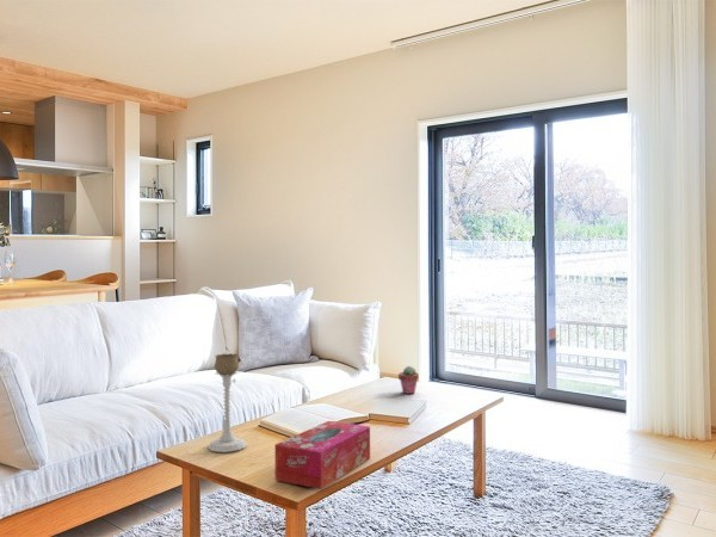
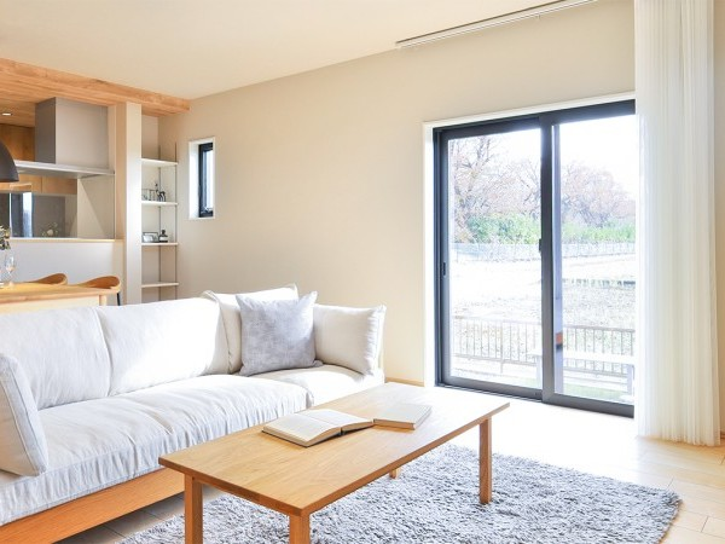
- candle holder [206,352,247,453]
- potted succulent [397,365,420,395]
- tissue box [273,420,371,490]
